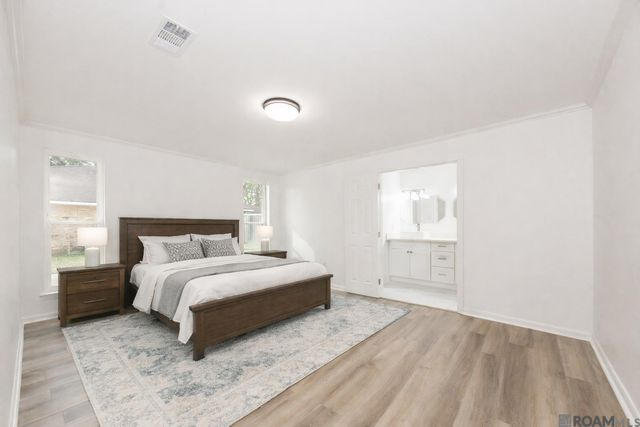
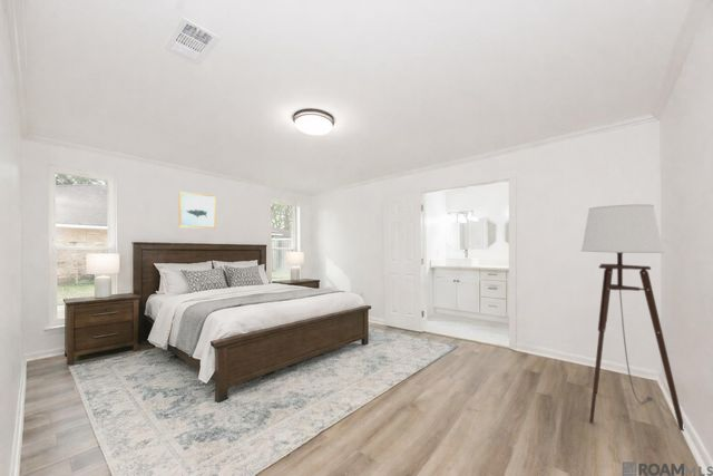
+ floor lamp [580,203,685,433]
+ wall art [178,191,217,230]
